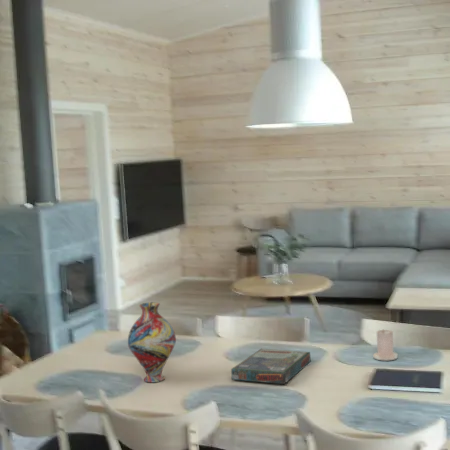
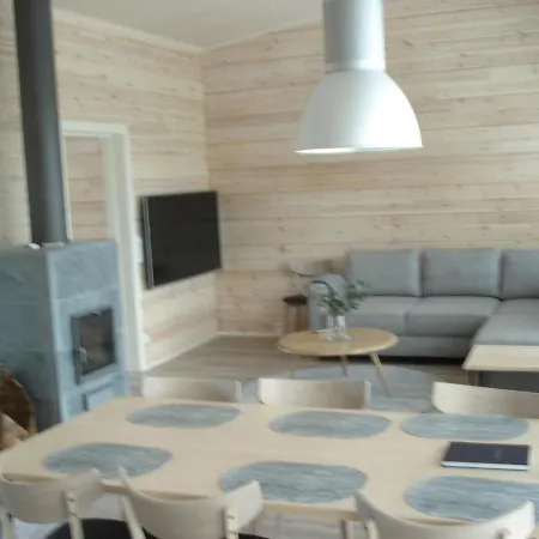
- candle [372,328,399,361]
- board game [230,348,312,385]
- vase [127,302,177,383]
